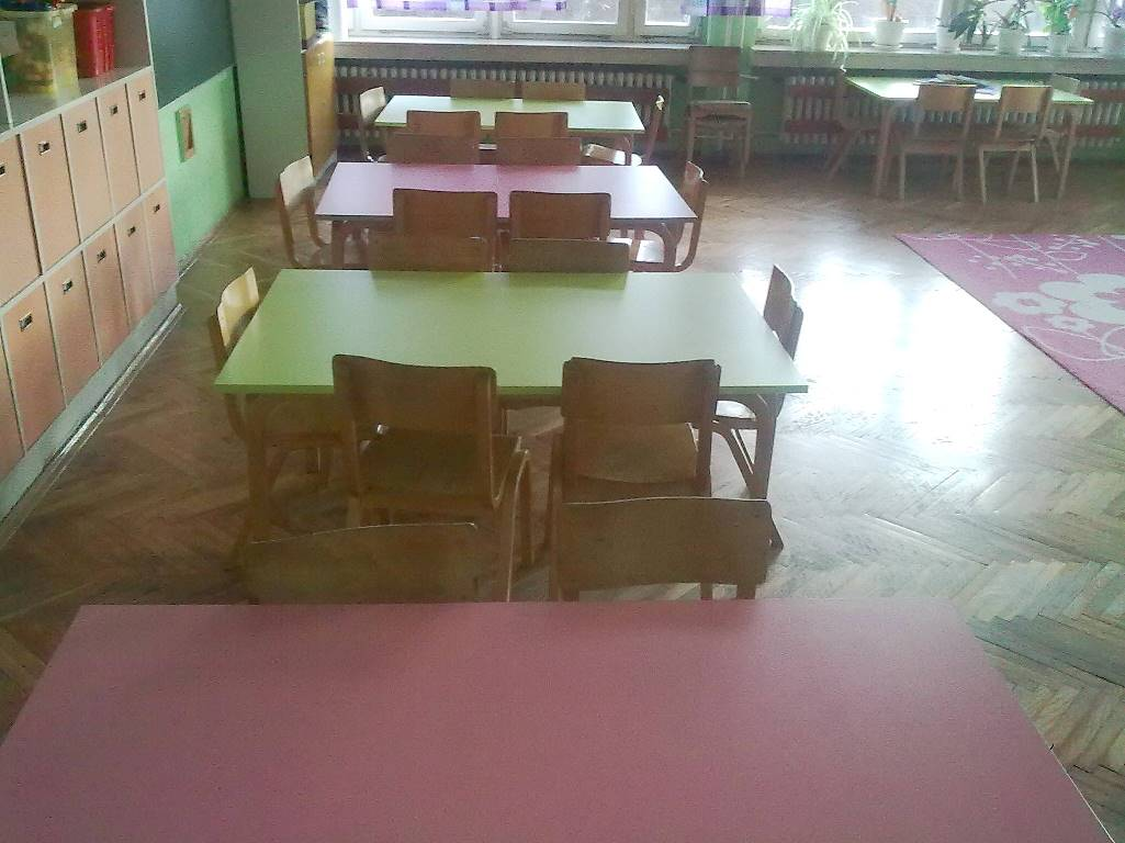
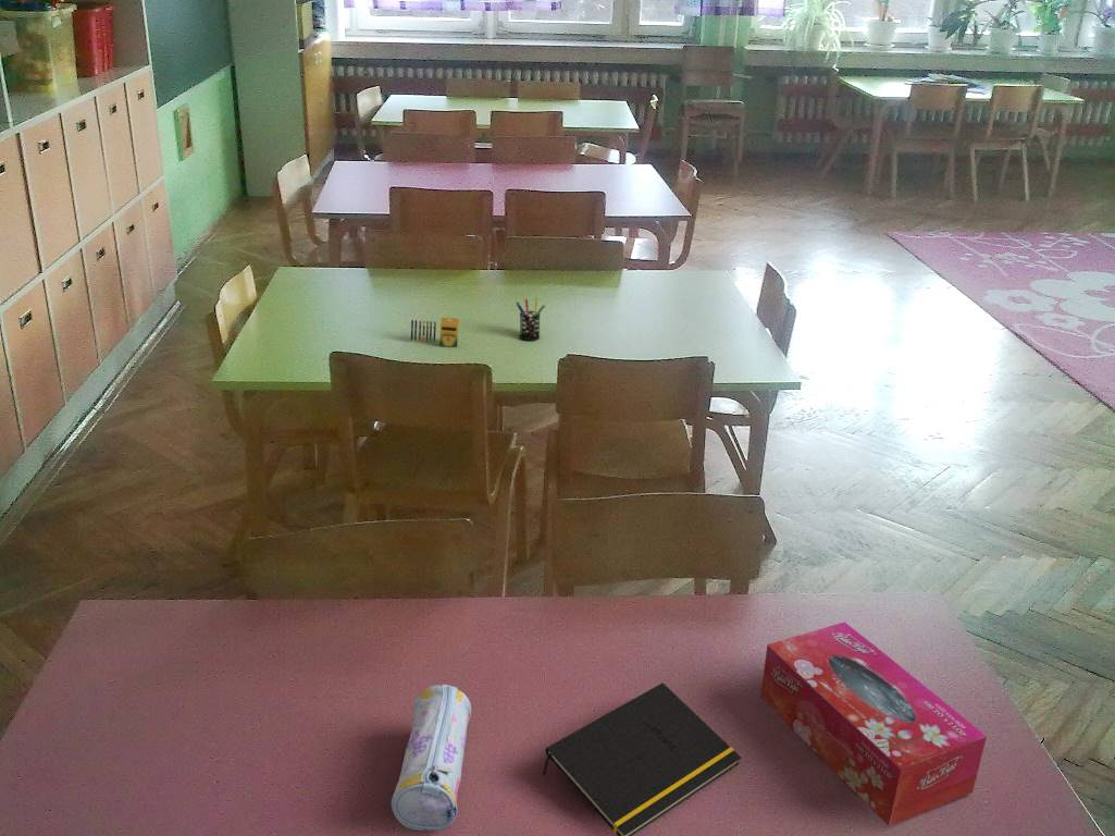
+ crayon [410,317,460,347]
+ tissue box [759,620,988,827]
+ pencil case [391,684,472,832]
+ pen holder [515,296,546,342]
+ notepad [542,681,742,836]
